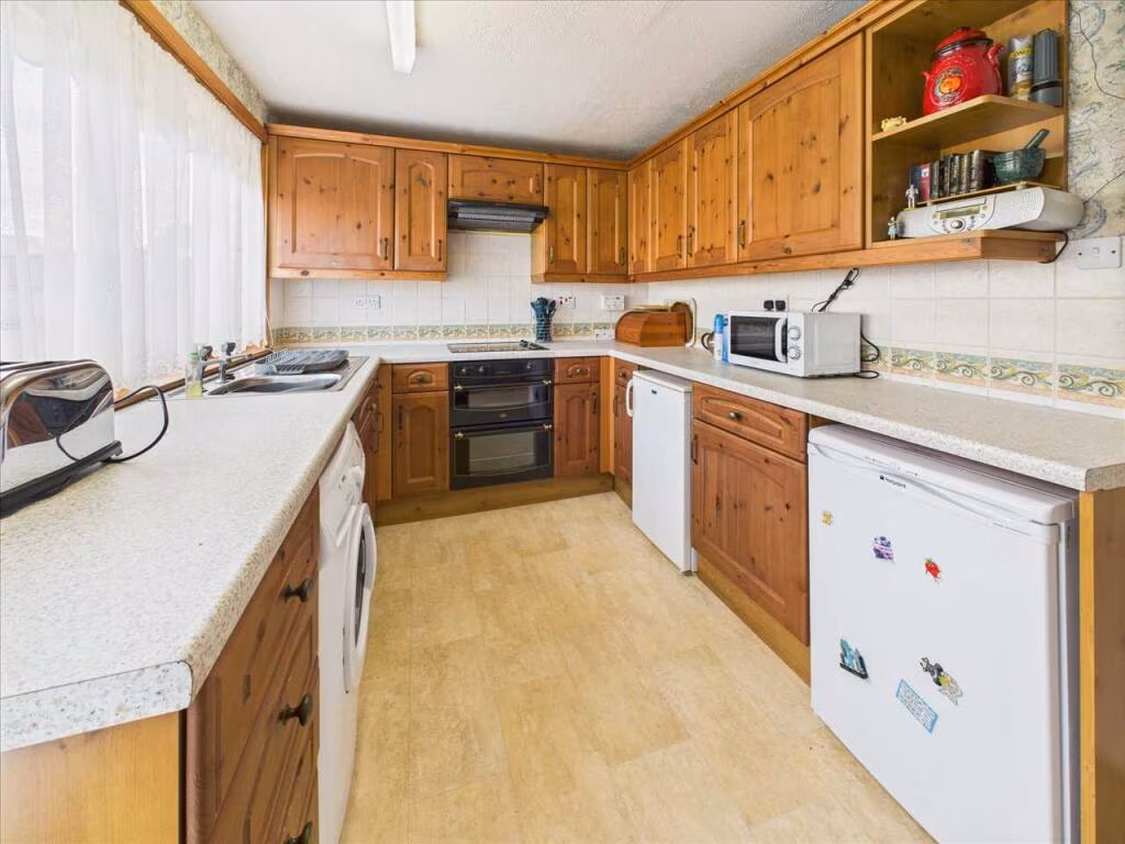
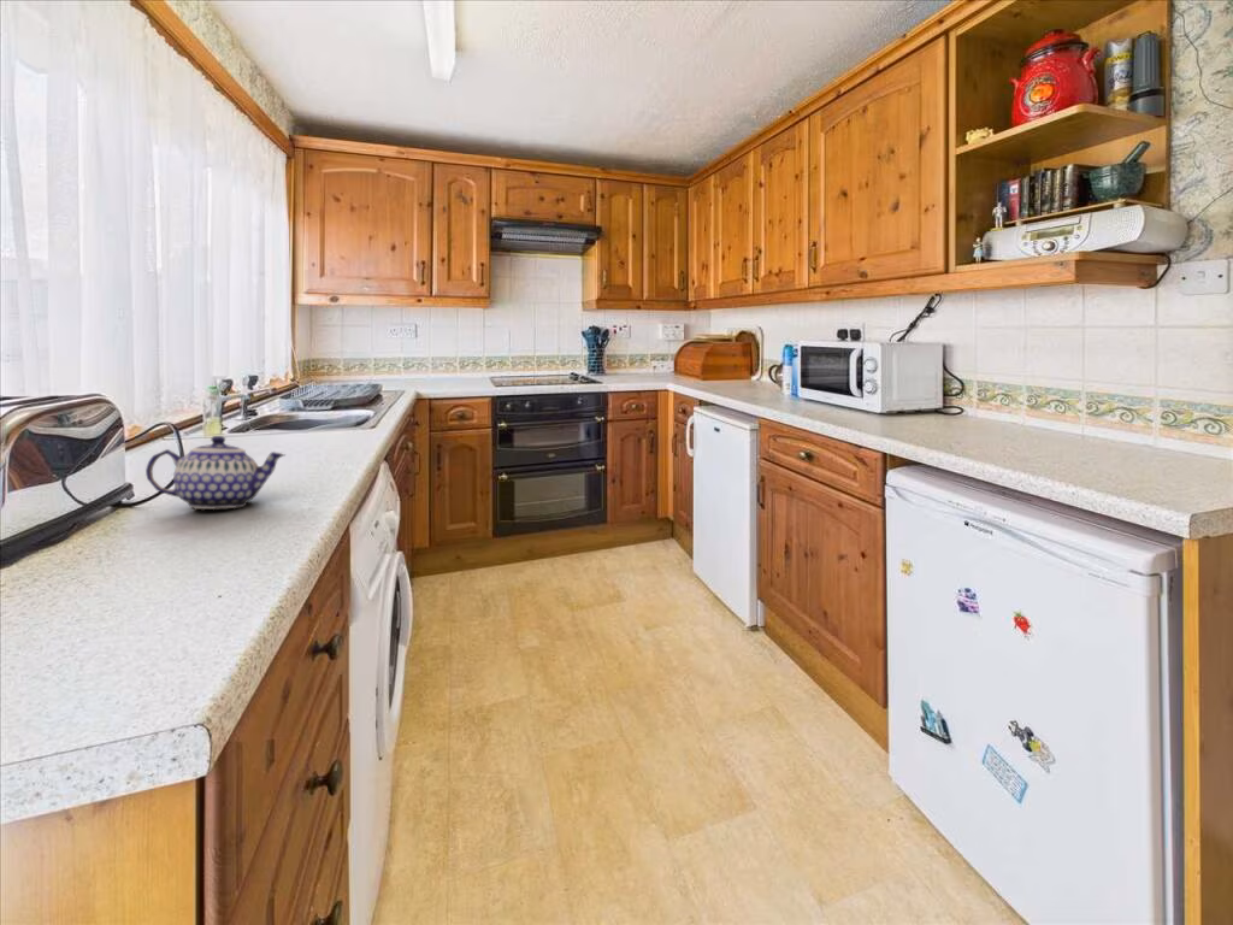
+ teapot [144,435,285,511]
